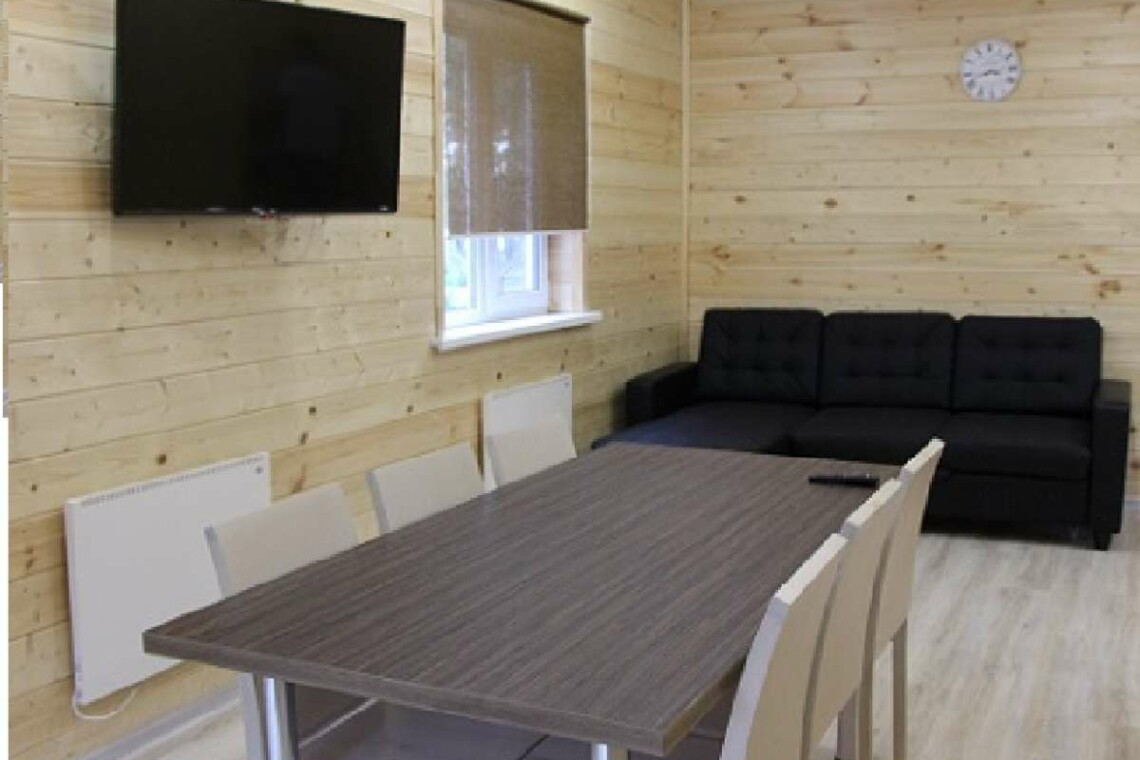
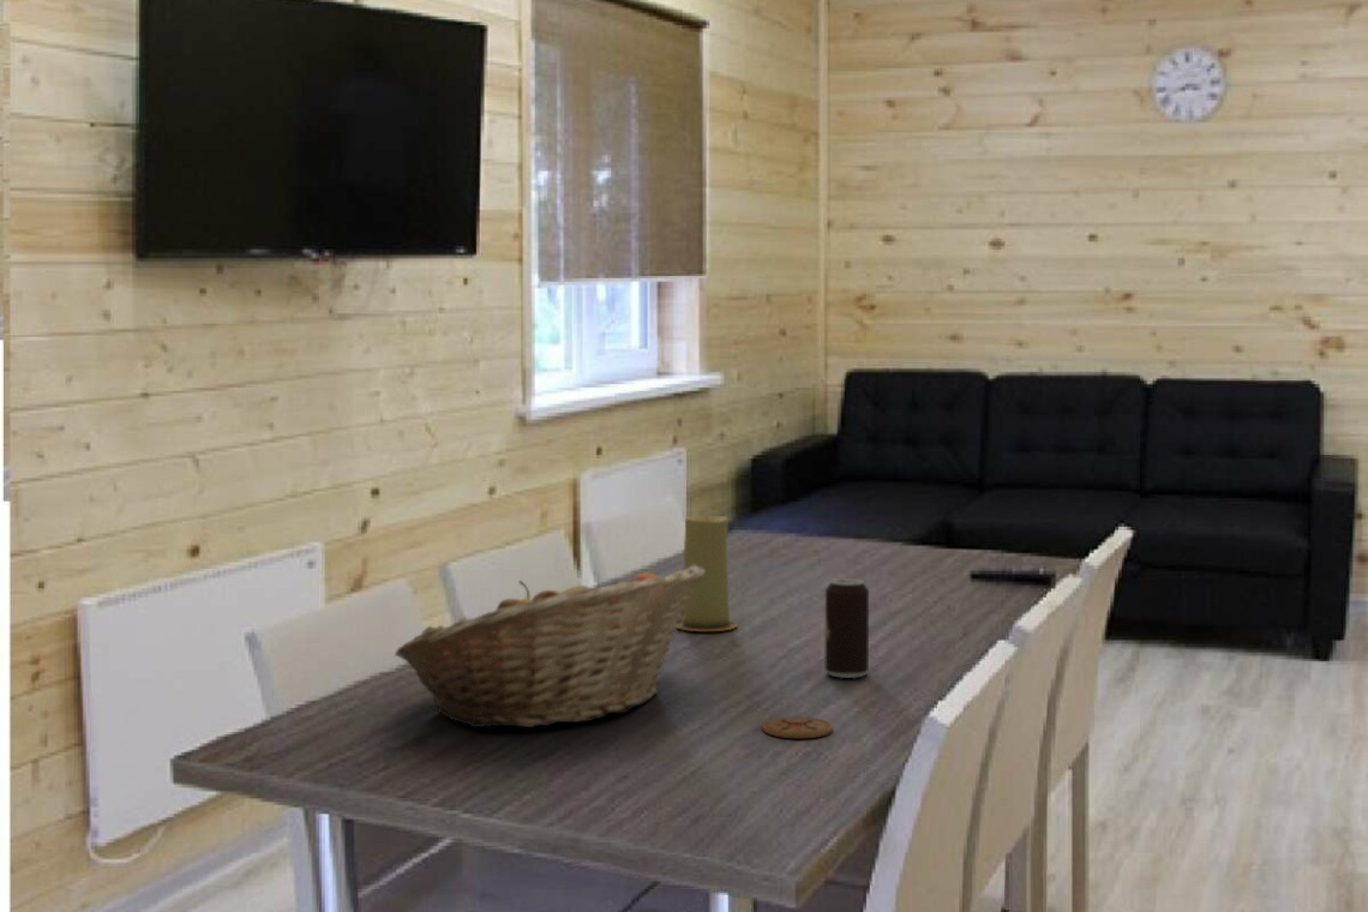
+ beverage can [824,577,870,679]
+ coaster [761,715,834,739]
+ fruit basket [394,565,704,728]
+ candle [677,515,738,632]
